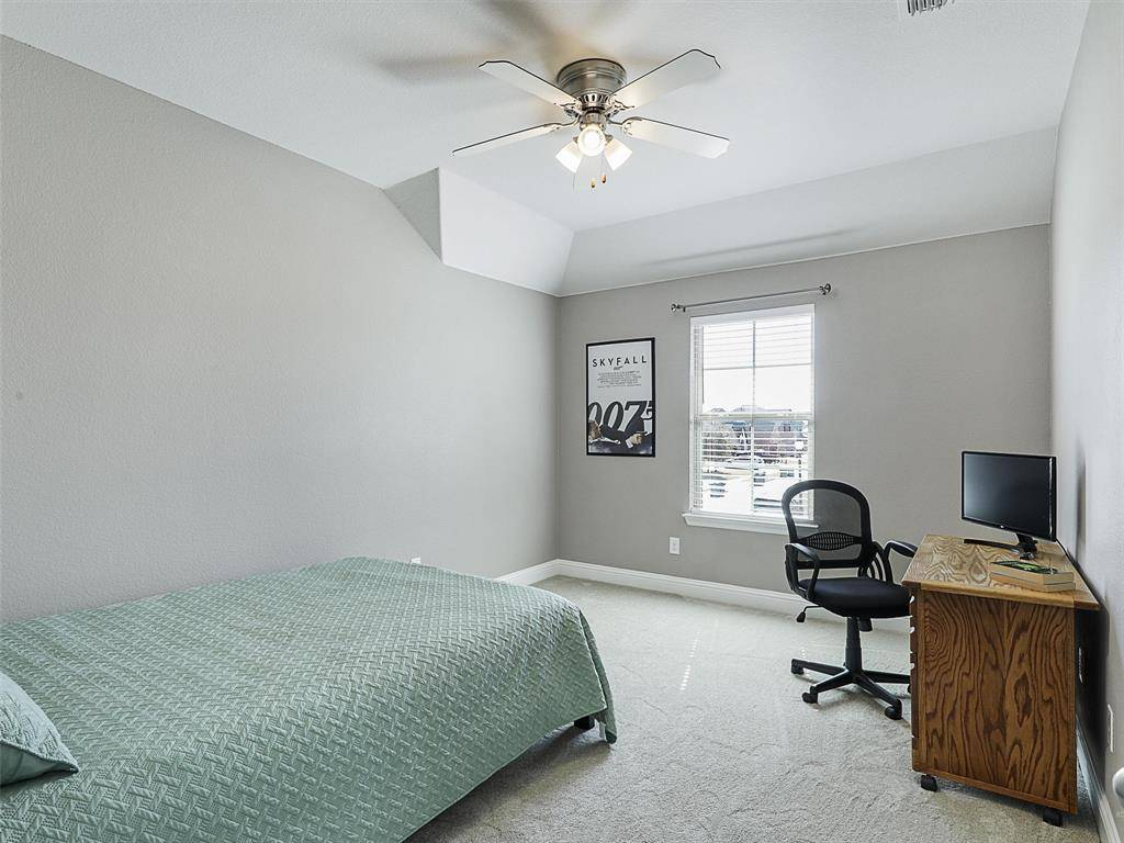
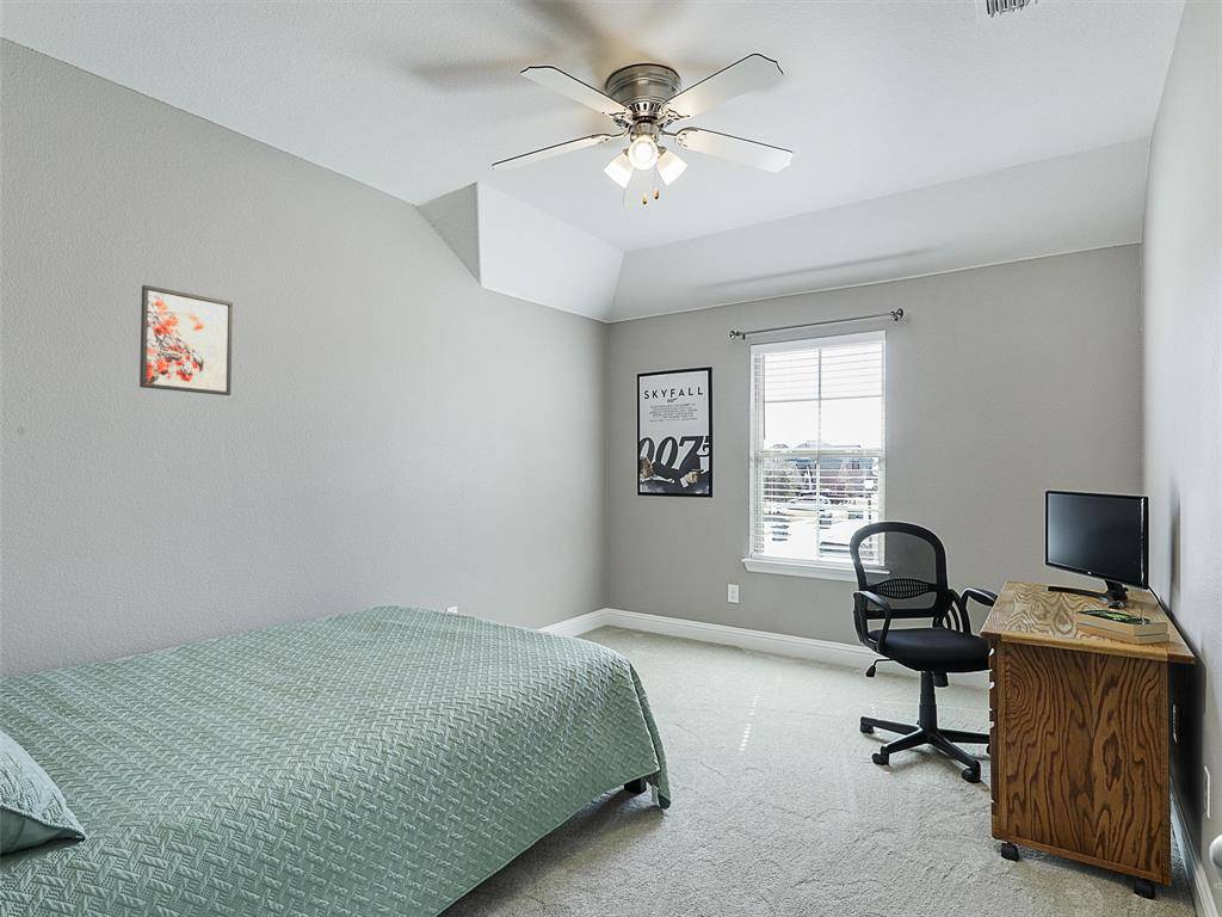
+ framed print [138,284,234,396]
